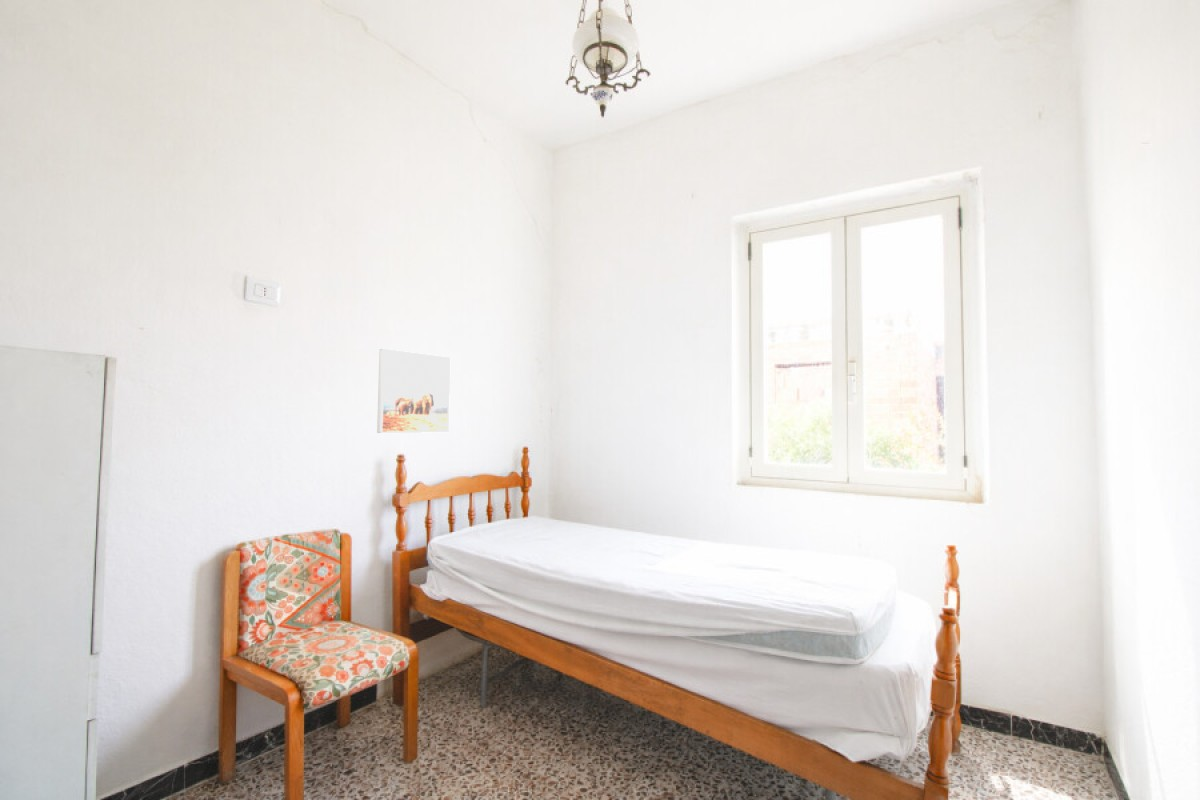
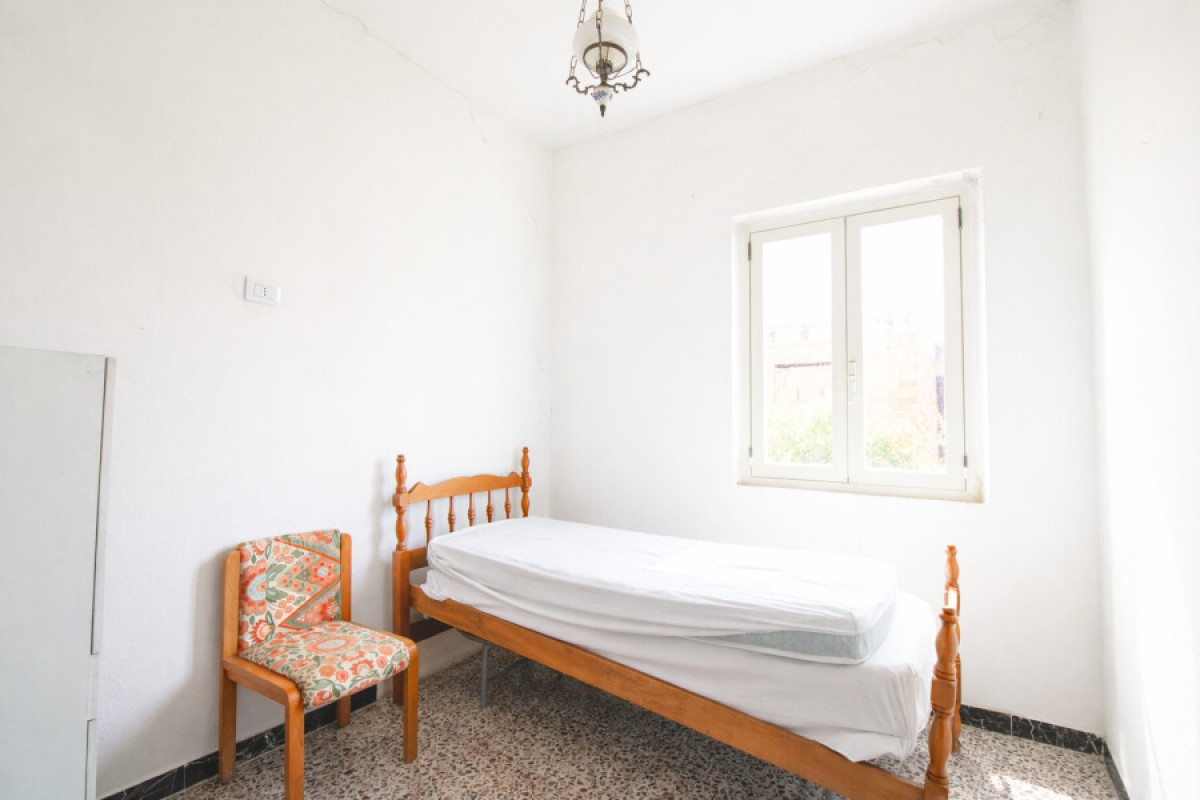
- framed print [376,348,451,434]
